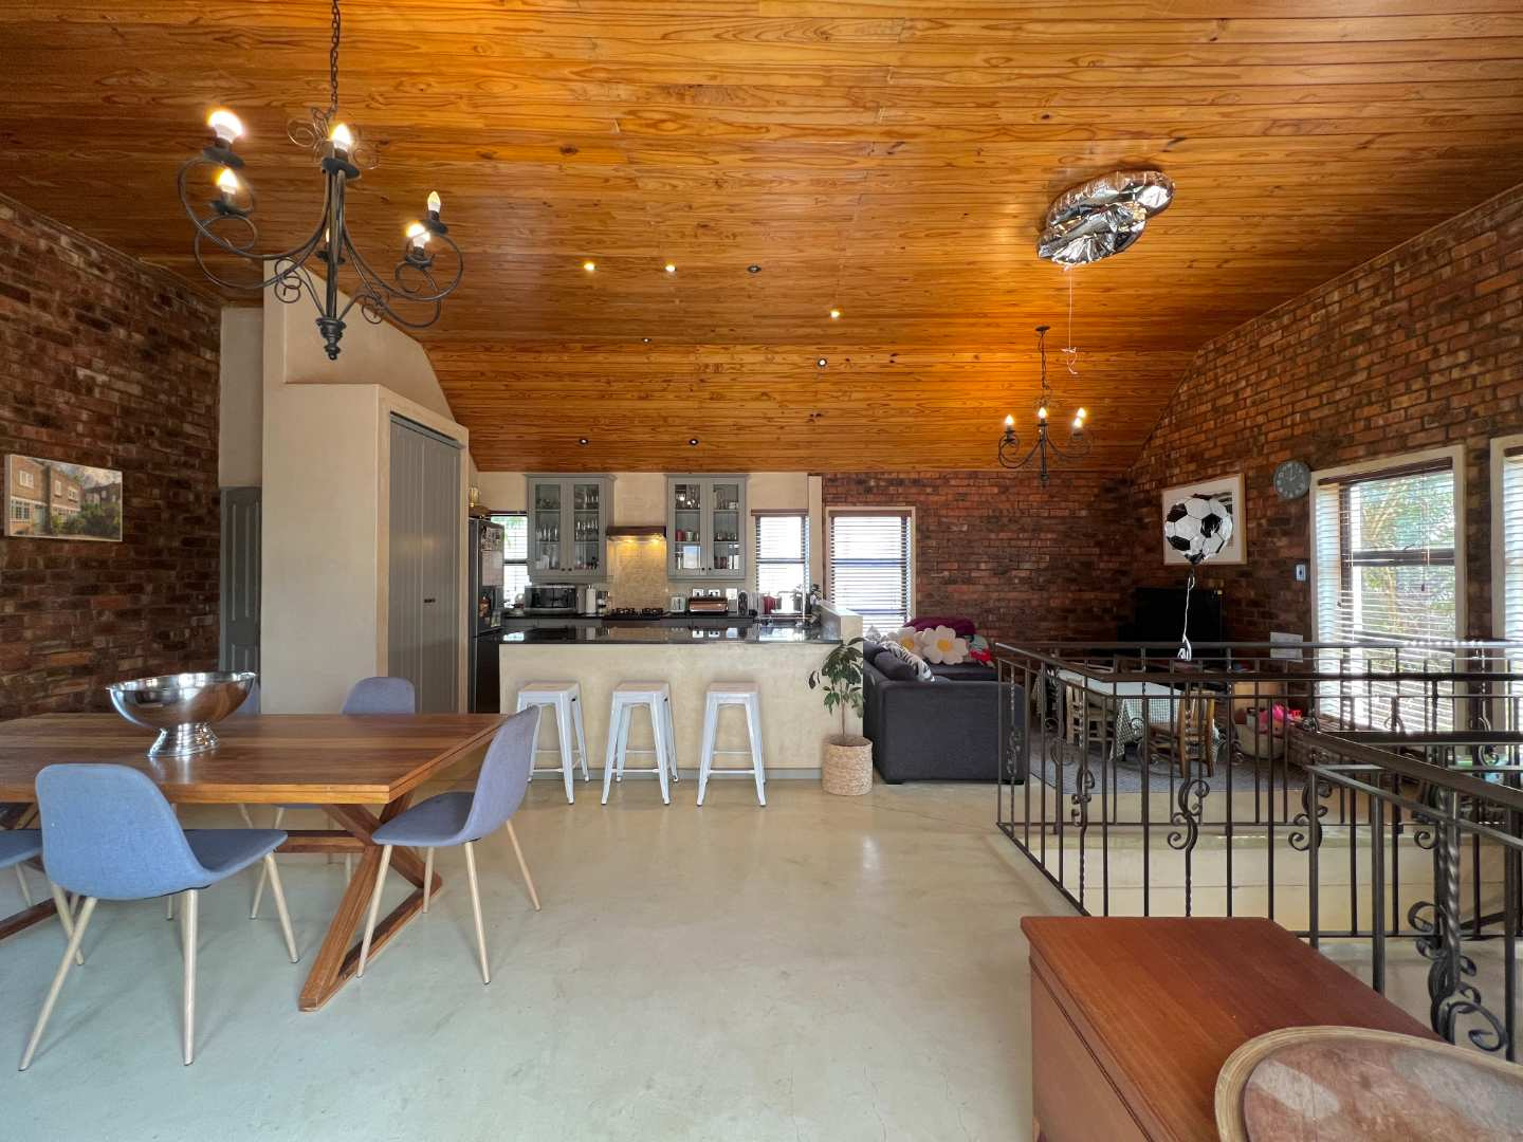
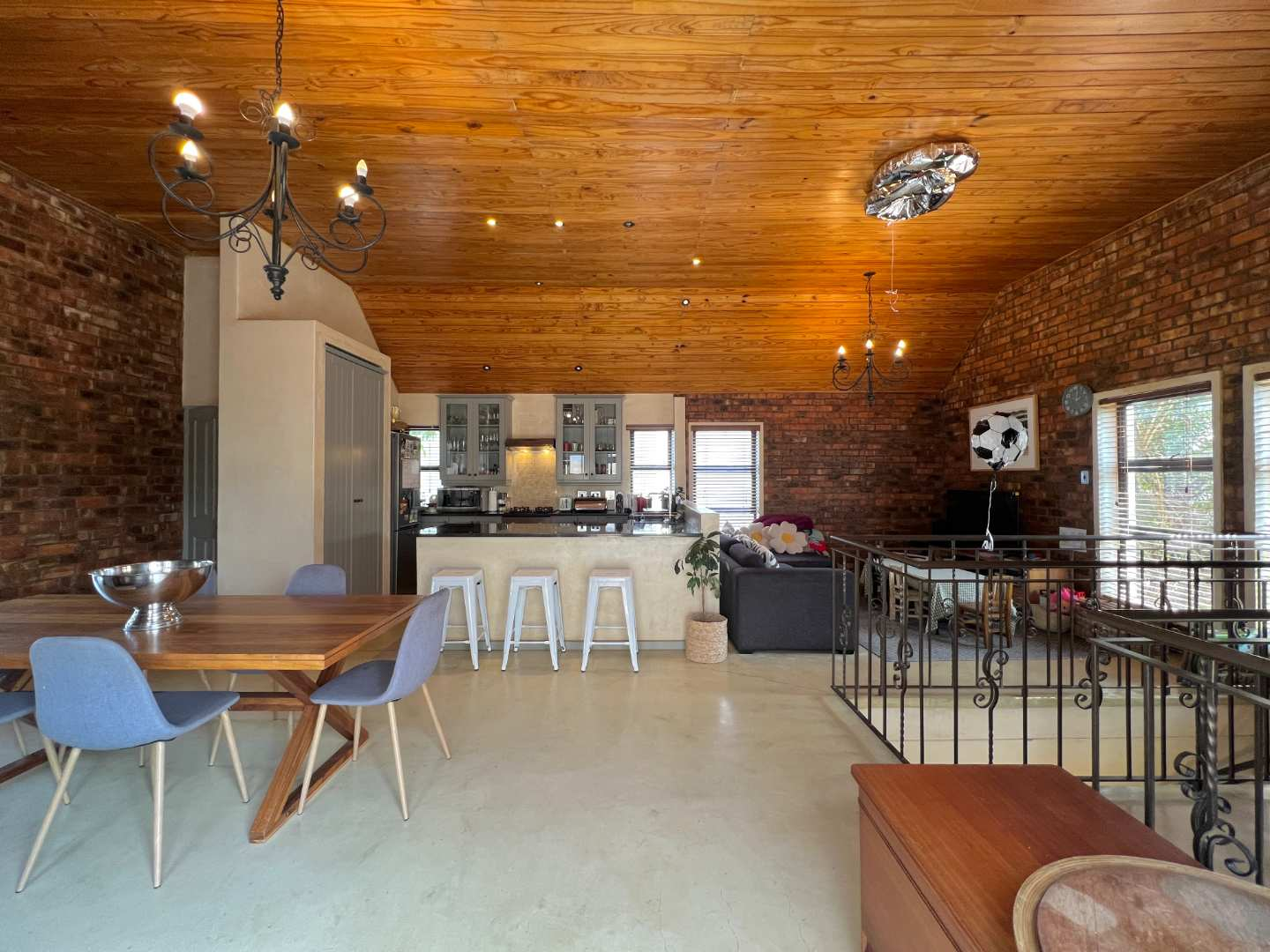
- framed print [4,453,122,542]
